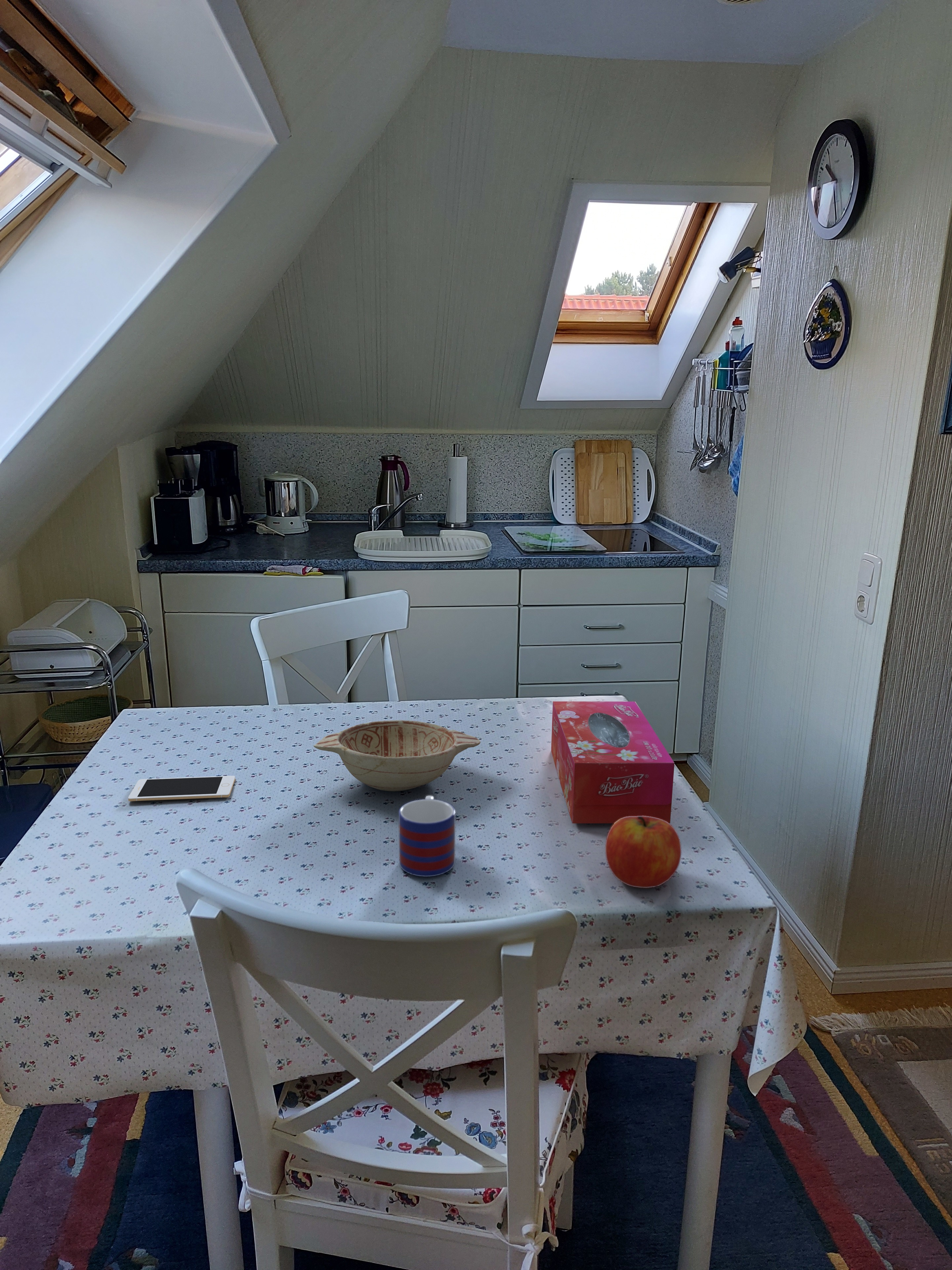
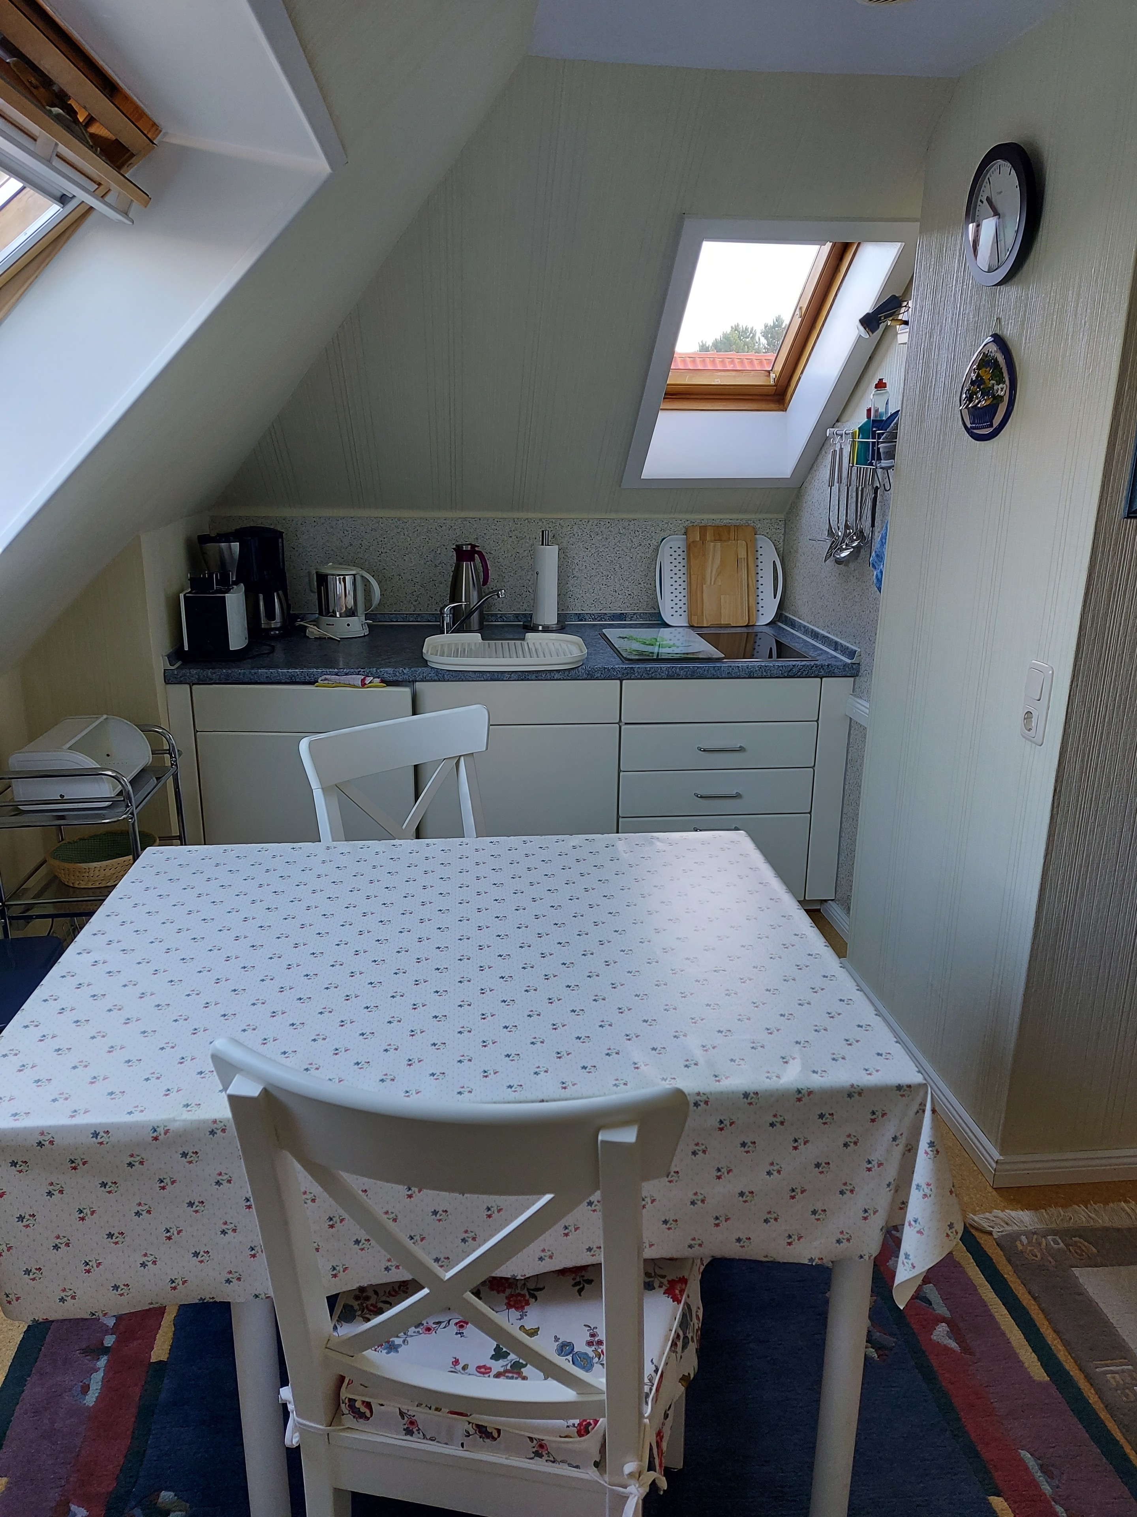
- tissue box [551,701,675,824]
- mug [398,795,456,877]
- decorative bowl [313,720,481,791]
- cell phone [128,776,235,802]
- apple [605,816,682,888]
